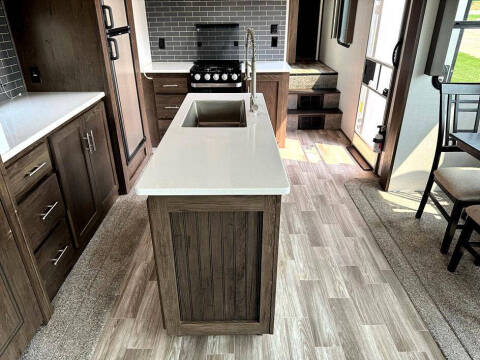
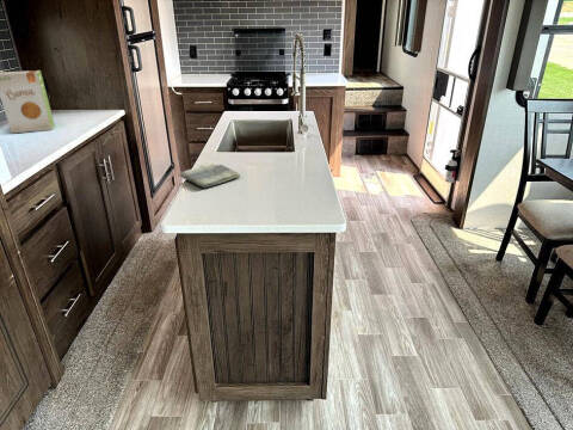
+ dish towel [178,161,241,189]
+ food box [0,69,56,134]
